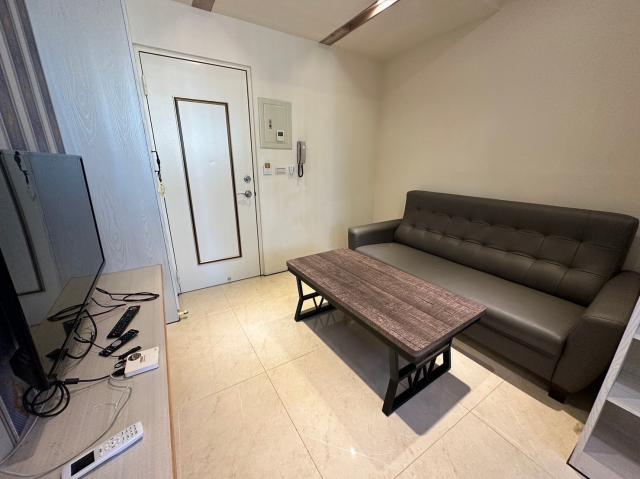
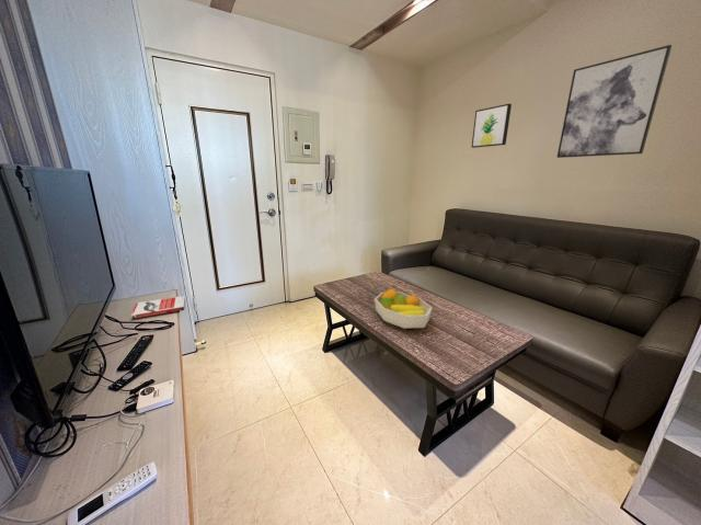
+ wall art [556,44,673,159]
+ wall art [471,103,513,149]
+ fruit bowl [374,288,433,330]
+ book [130,295,186,320]
